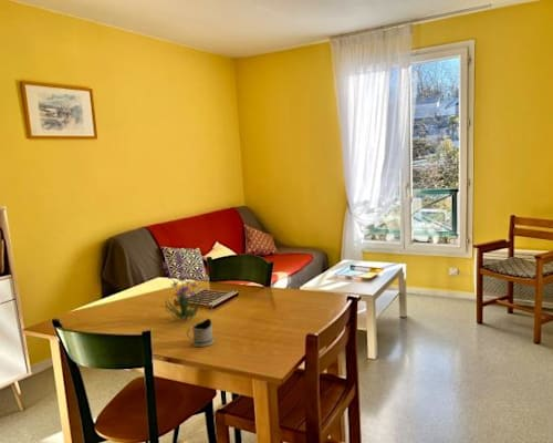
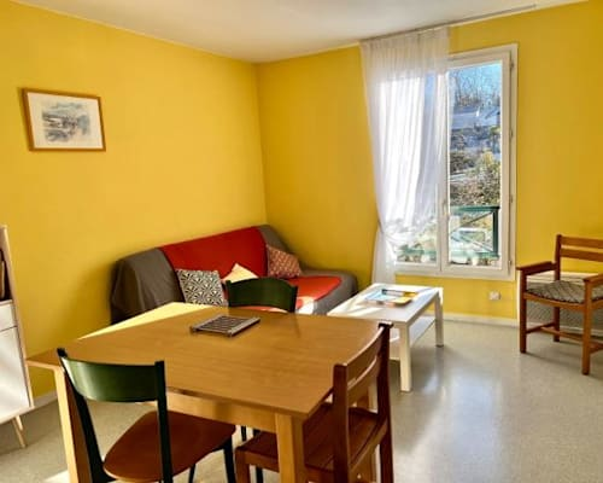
- plant [161,249,207,322]
- tea glass holder [186,318,216,348]
